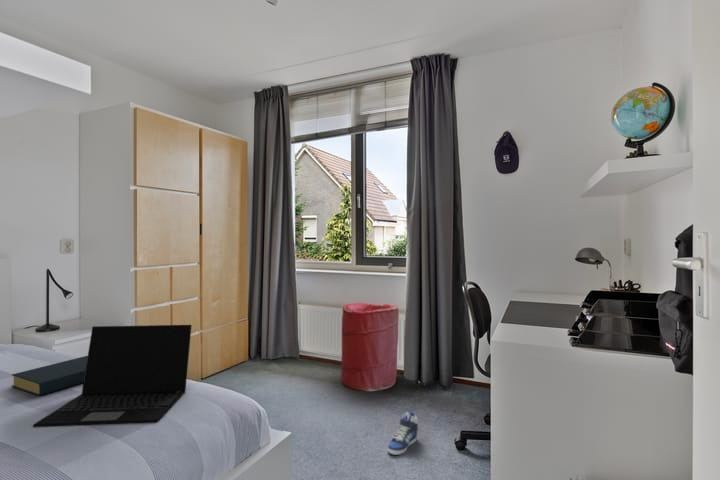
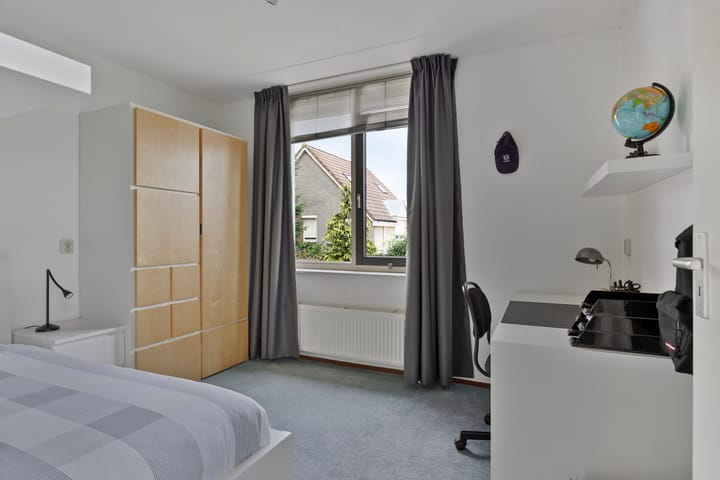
- laptop [32,324,193,428]
- sneaker [387,411,419,456]
- hardback book [11,355,88,397]
- laundry hamper [340,302,400,392]
